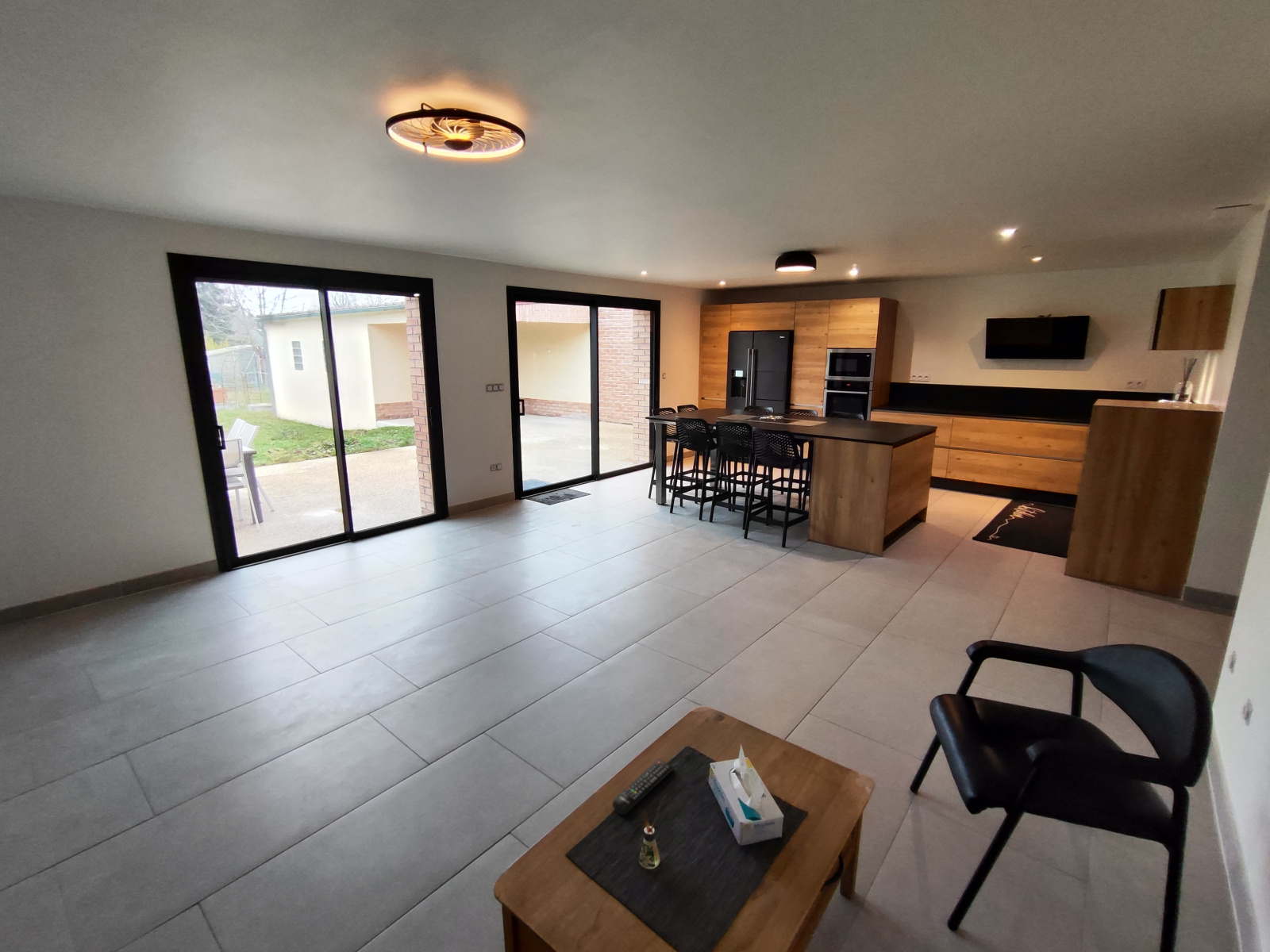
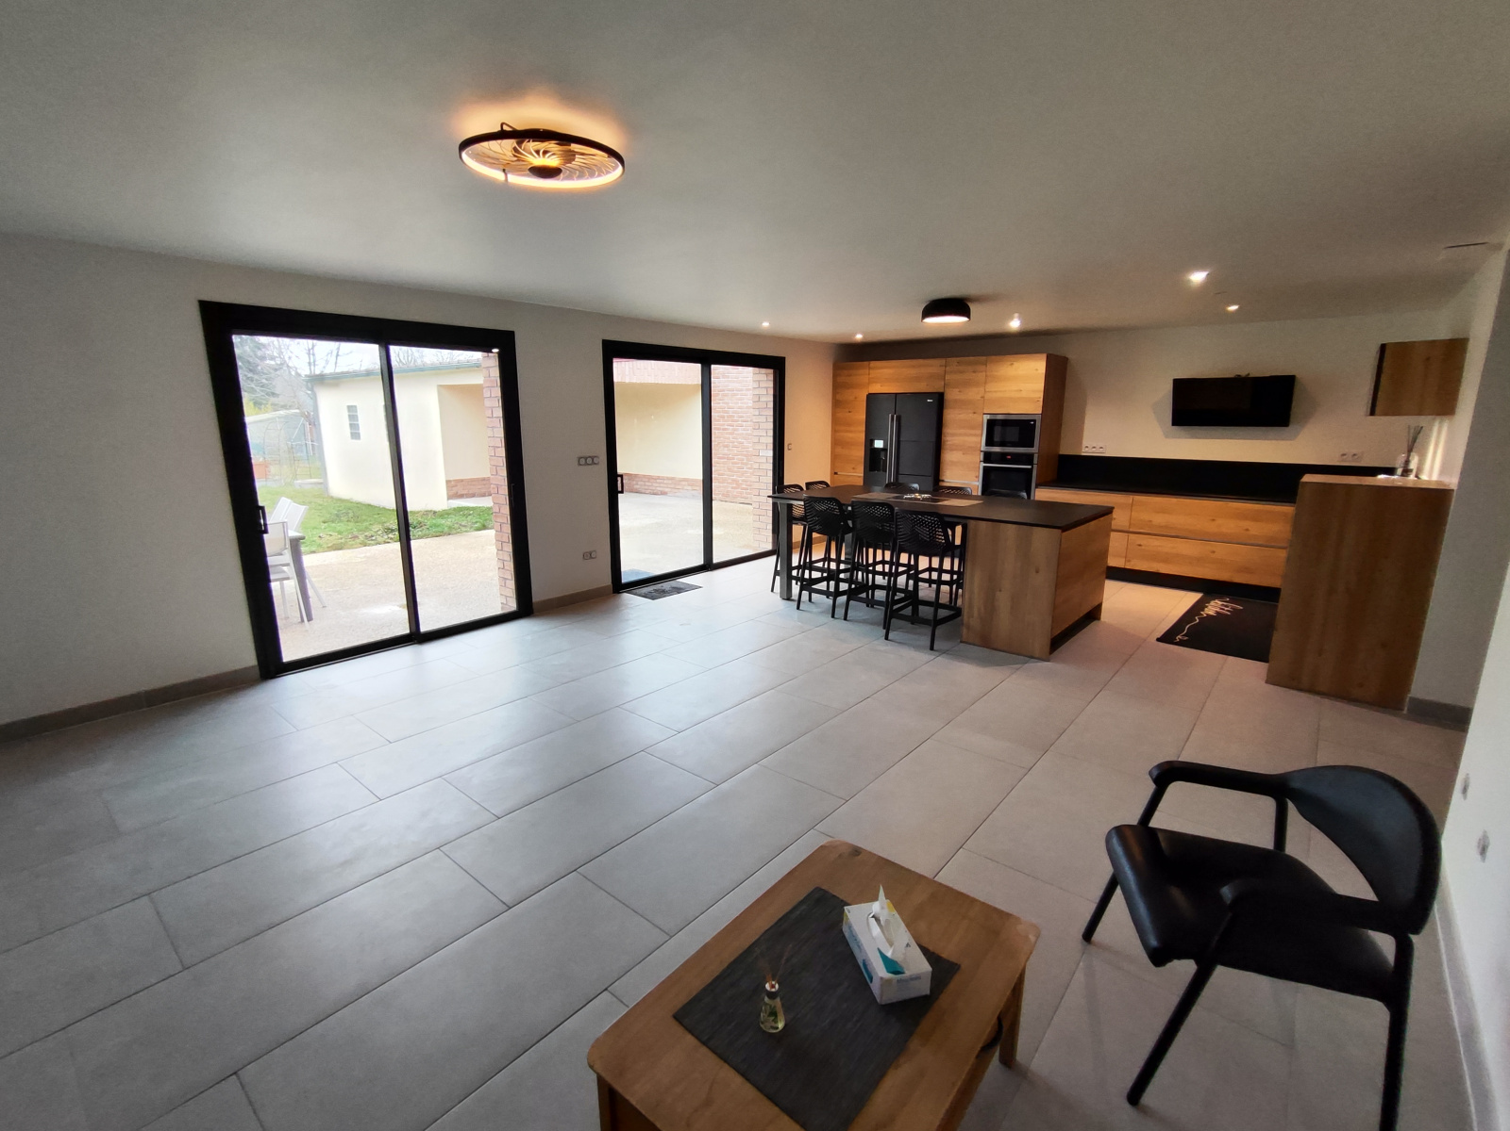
- remote control [612,759,675,816]
